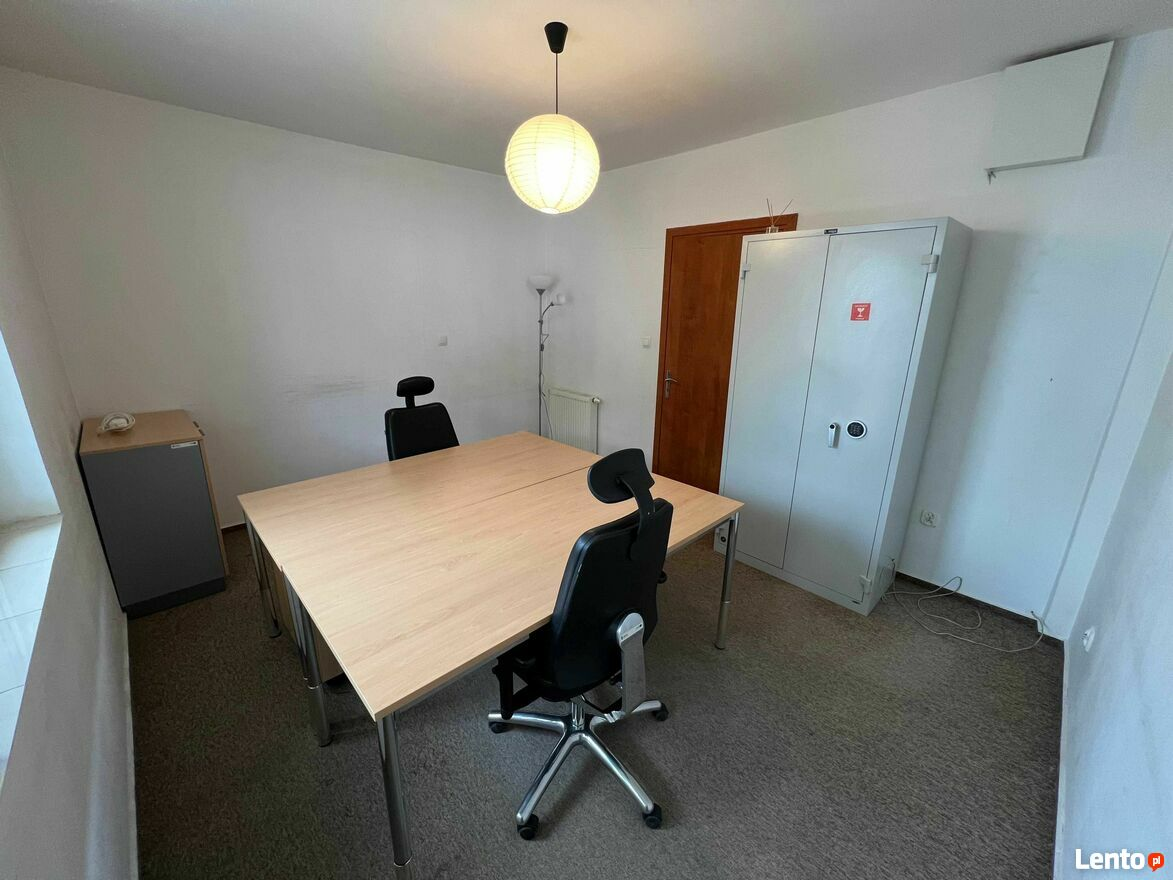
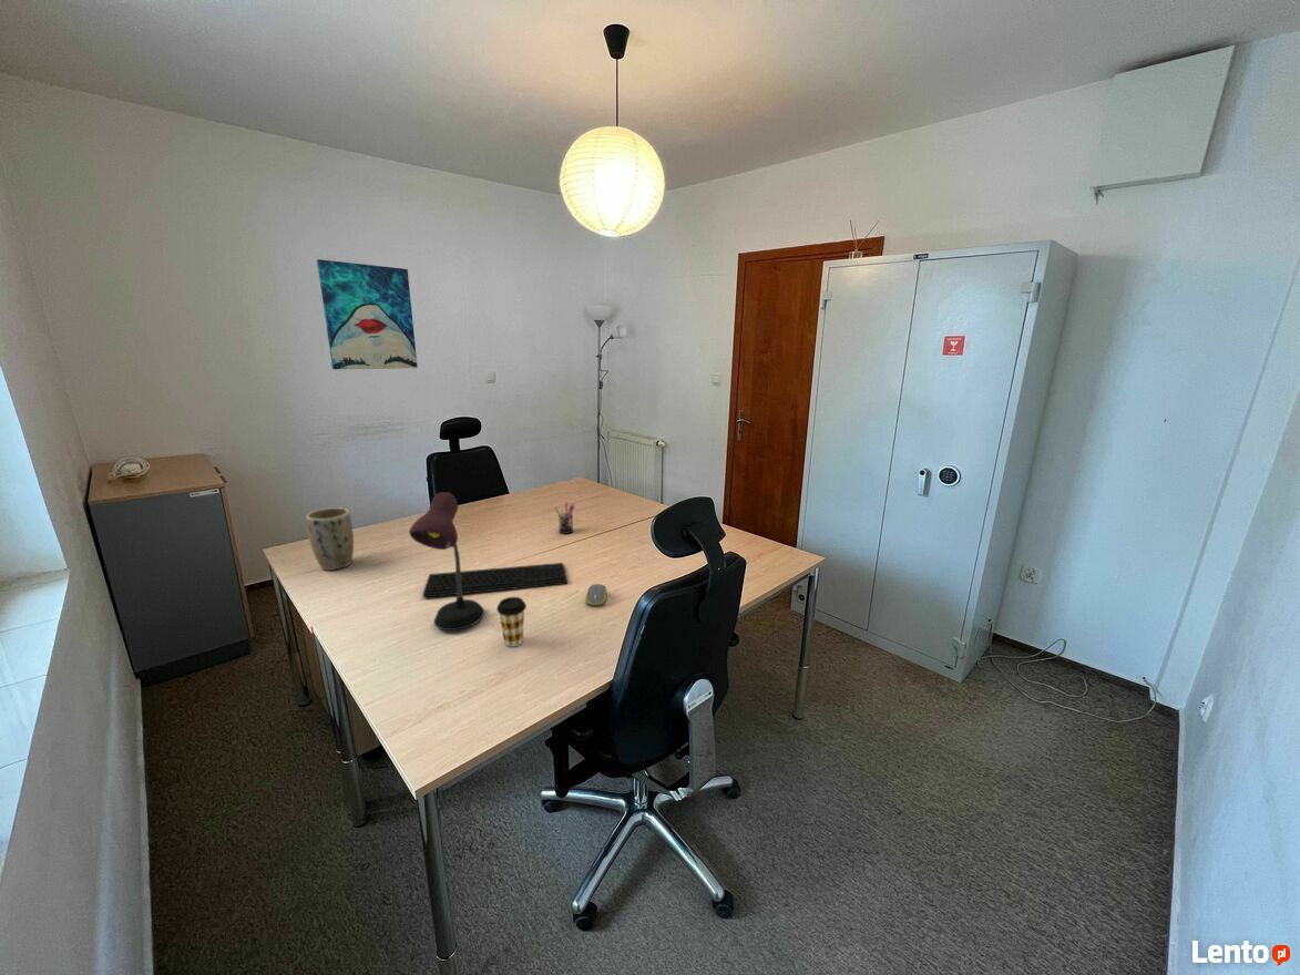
+ computer mouse [584,583,608,607]
+ desk lamp [408,491,485,632]
+ keyboard [421,562,569,598]
+ plant pot [305,506,355,572]
+ wall art [316,258,419,370]
+ coffee cup [495,596,528,648]
+ pen holder [554,501,575,535]
